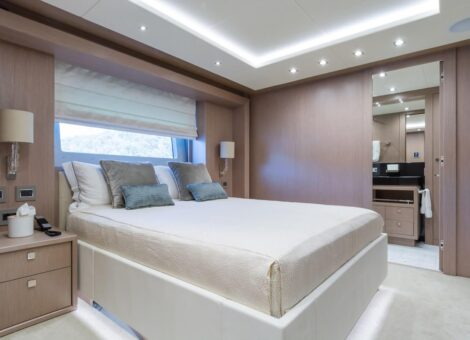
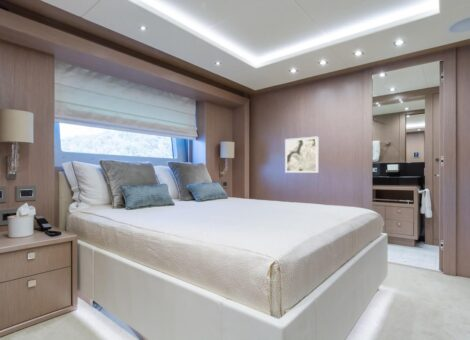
+ wall art [284,135,320,174]
